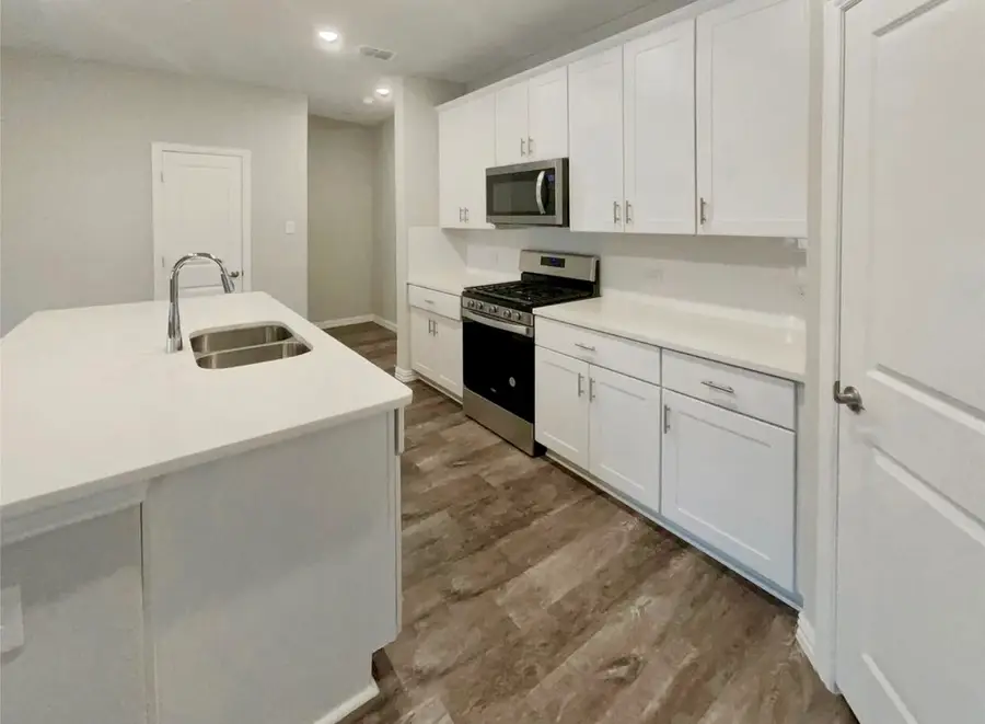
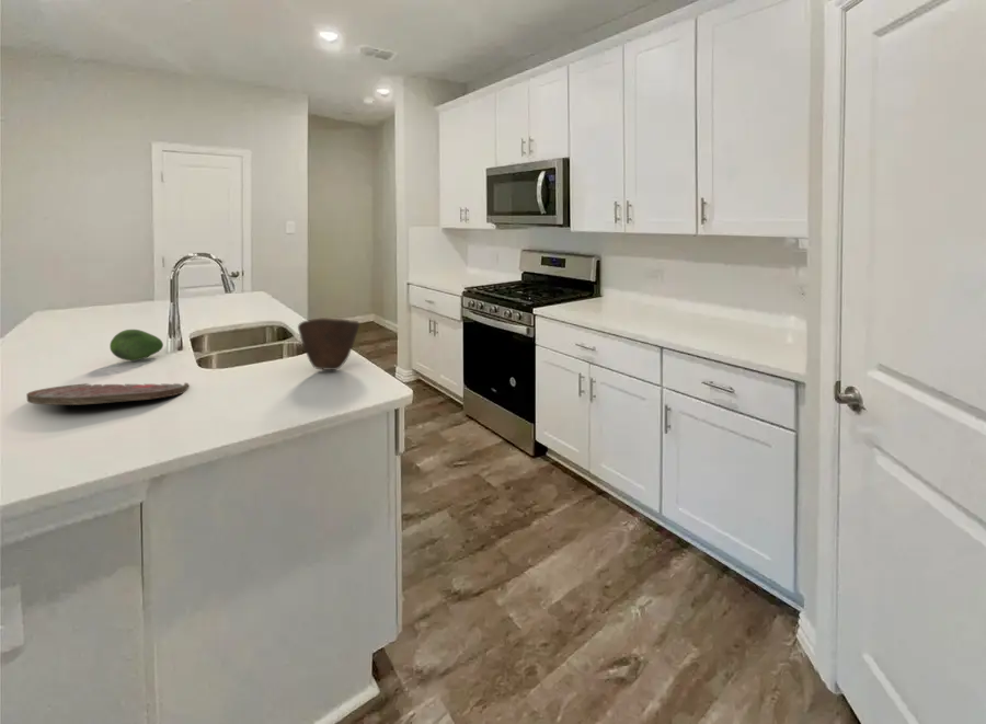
+ cutting board [25,382,190,406]
+ bowl [297,317,360,371]
+ fruit [108,329,164,361]
